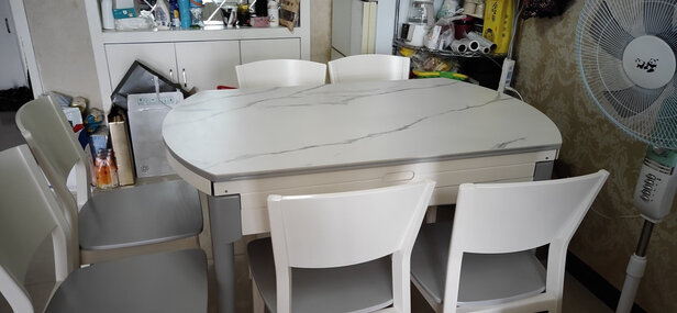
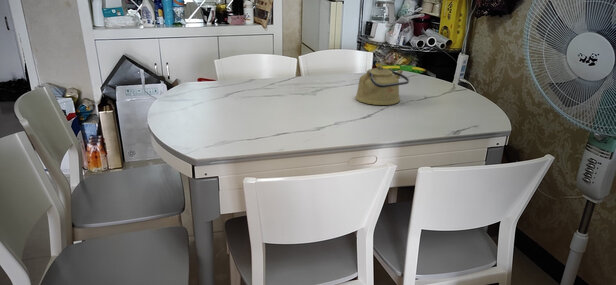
+ kettle [355,64,410,106]
